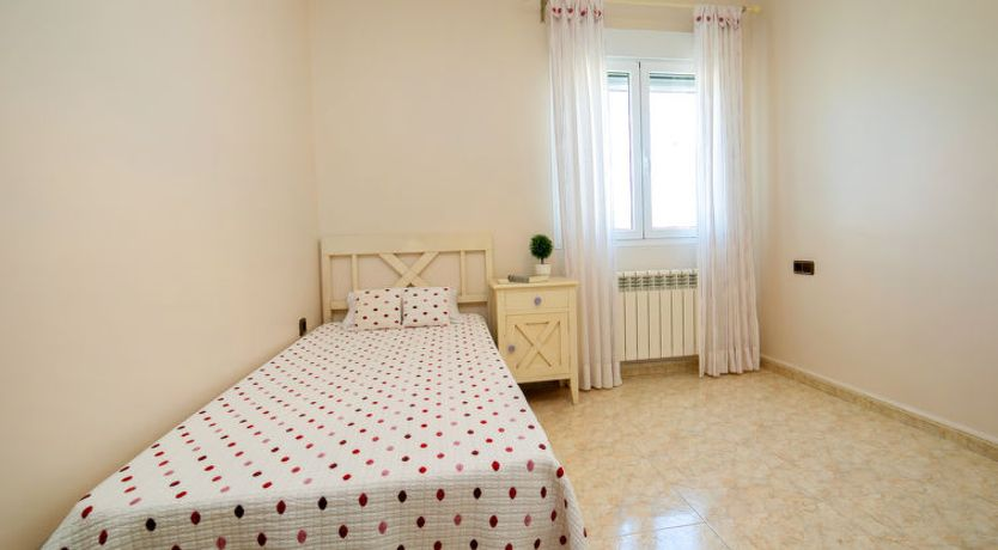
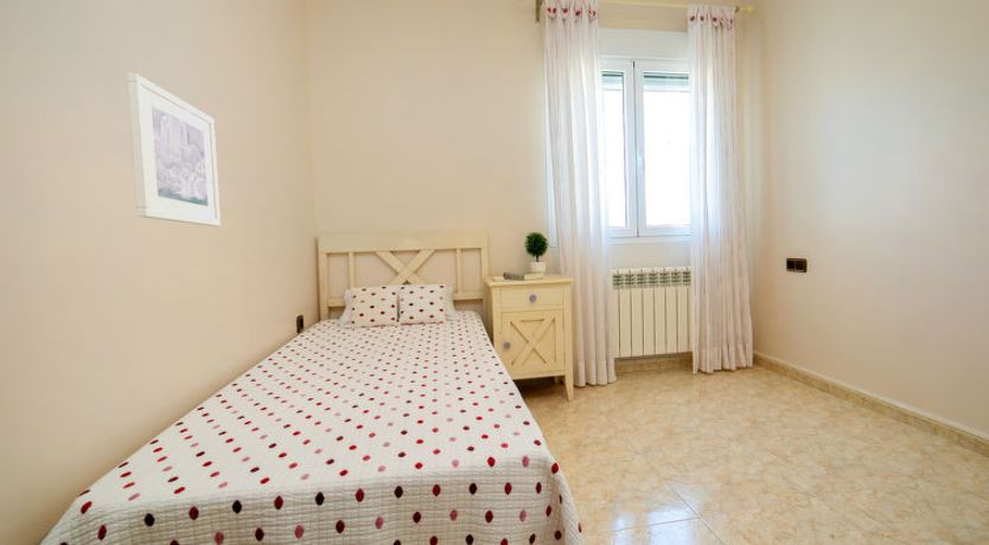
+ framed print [126,72,222,227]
